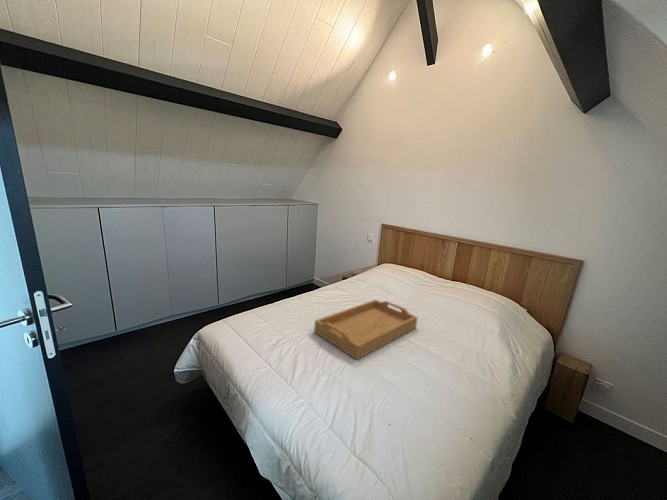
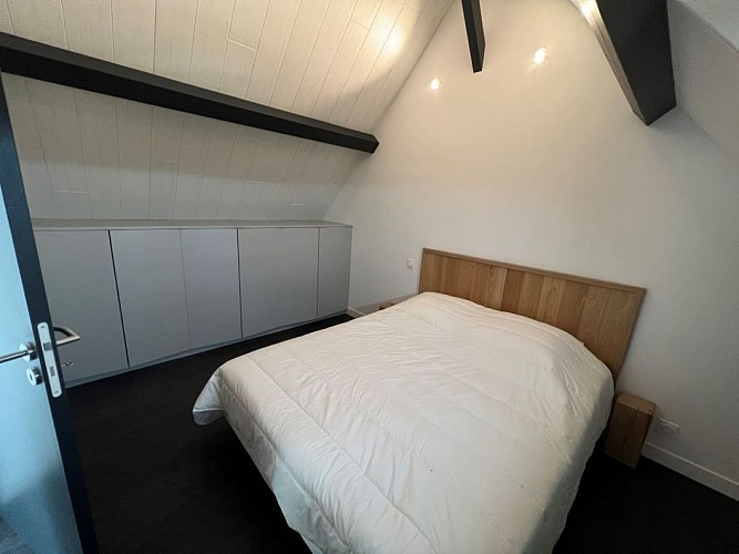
- serving tray [313,299,419,361]
